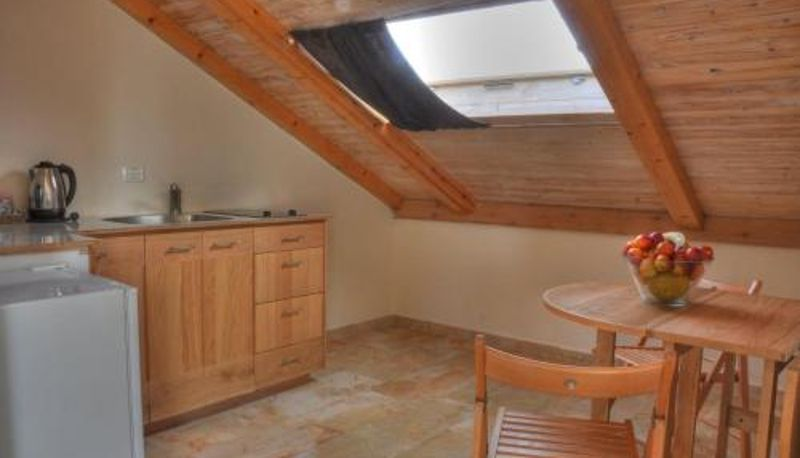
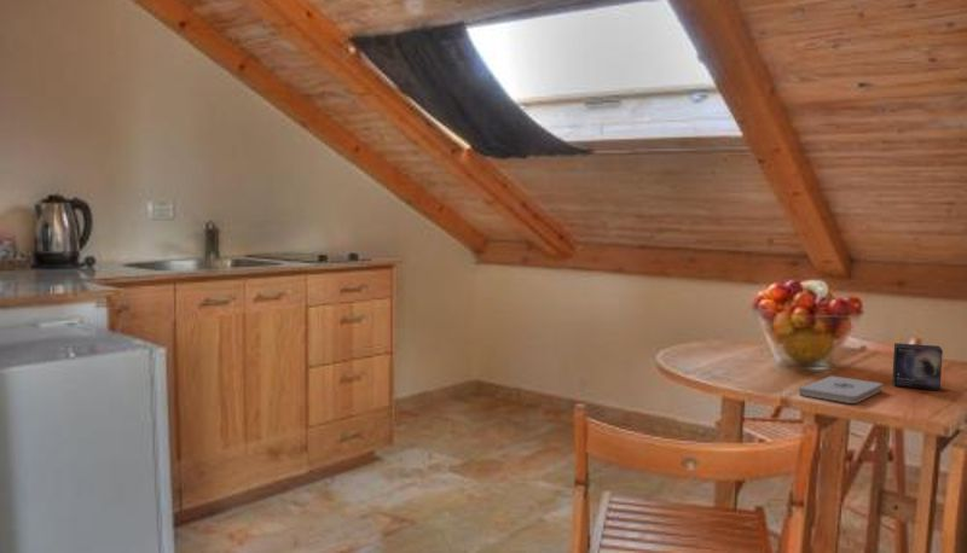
+ small box [891,342,944,391]
+ notepad [798,374,884,404]
